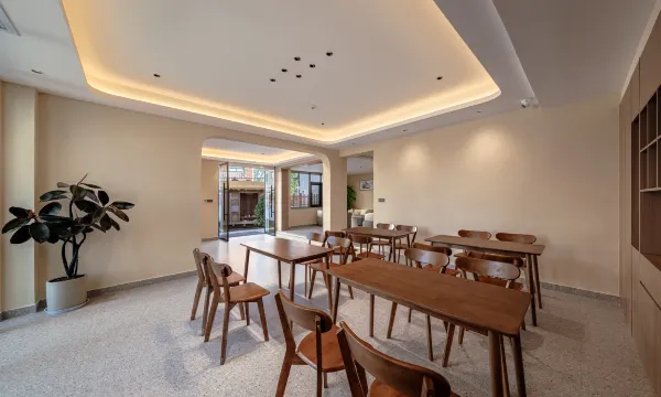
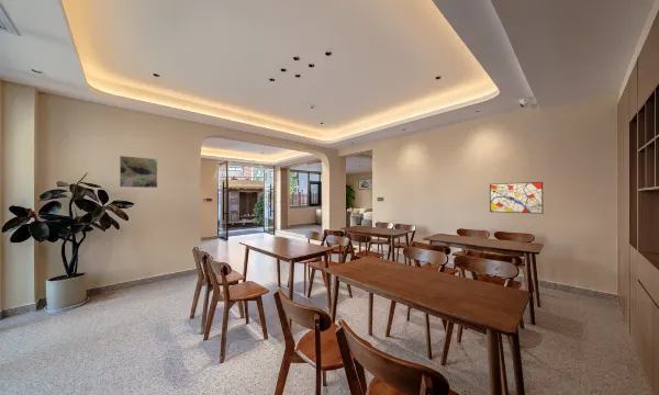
+ wall art [489,181,544,215]
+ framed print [119,155,158,189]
